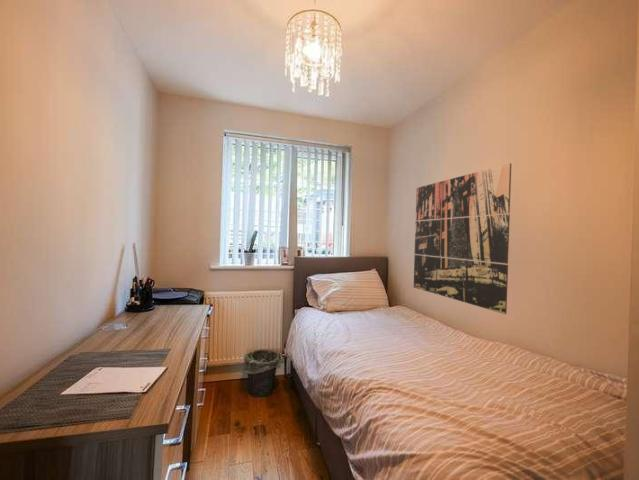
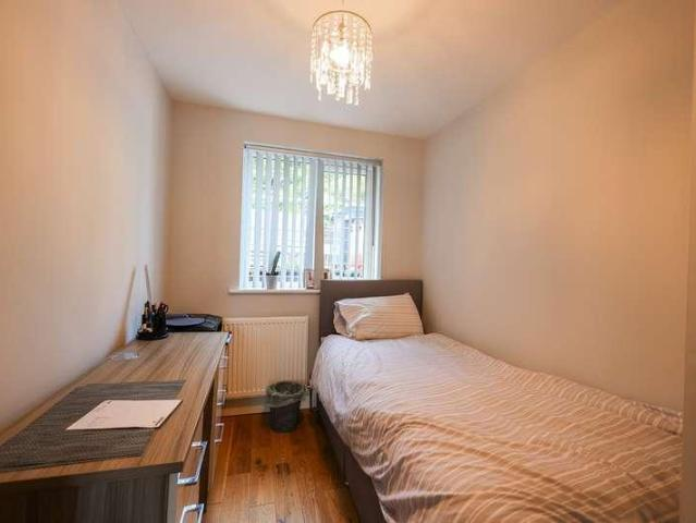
- wall art [413,162,512,315]
